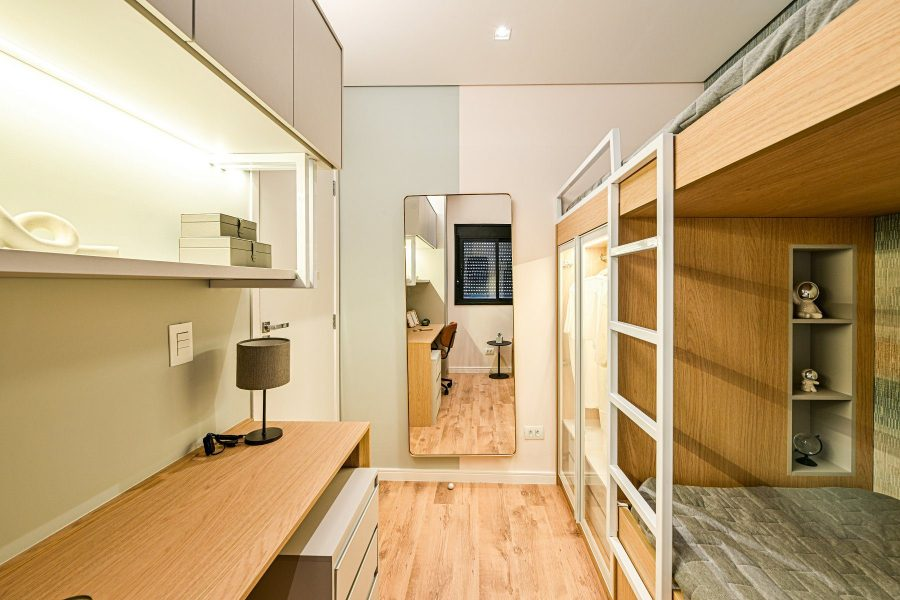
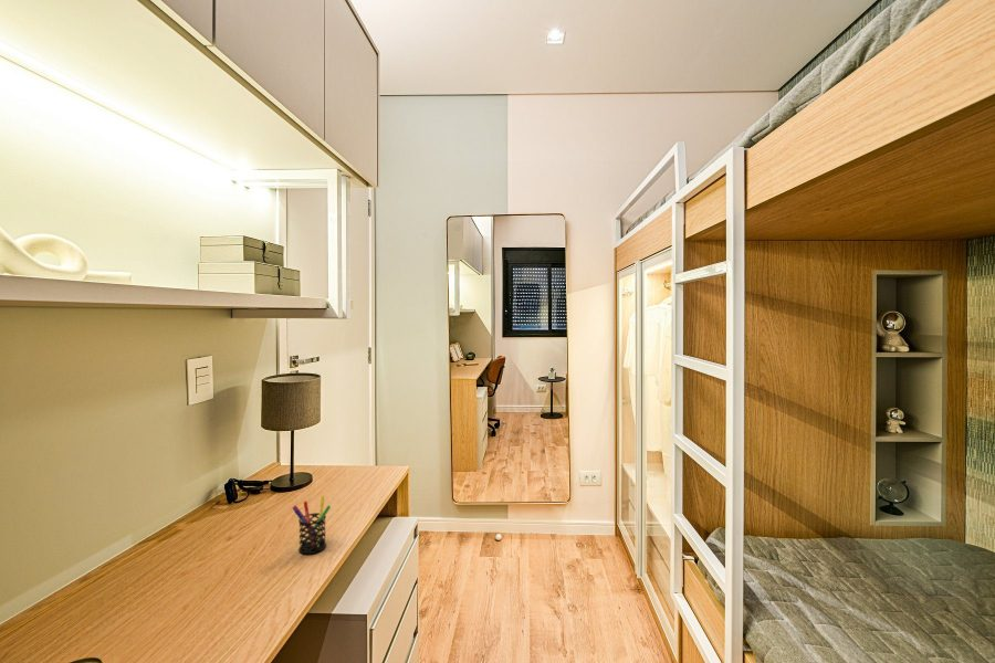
+ pen holder [291,495,332,555]
